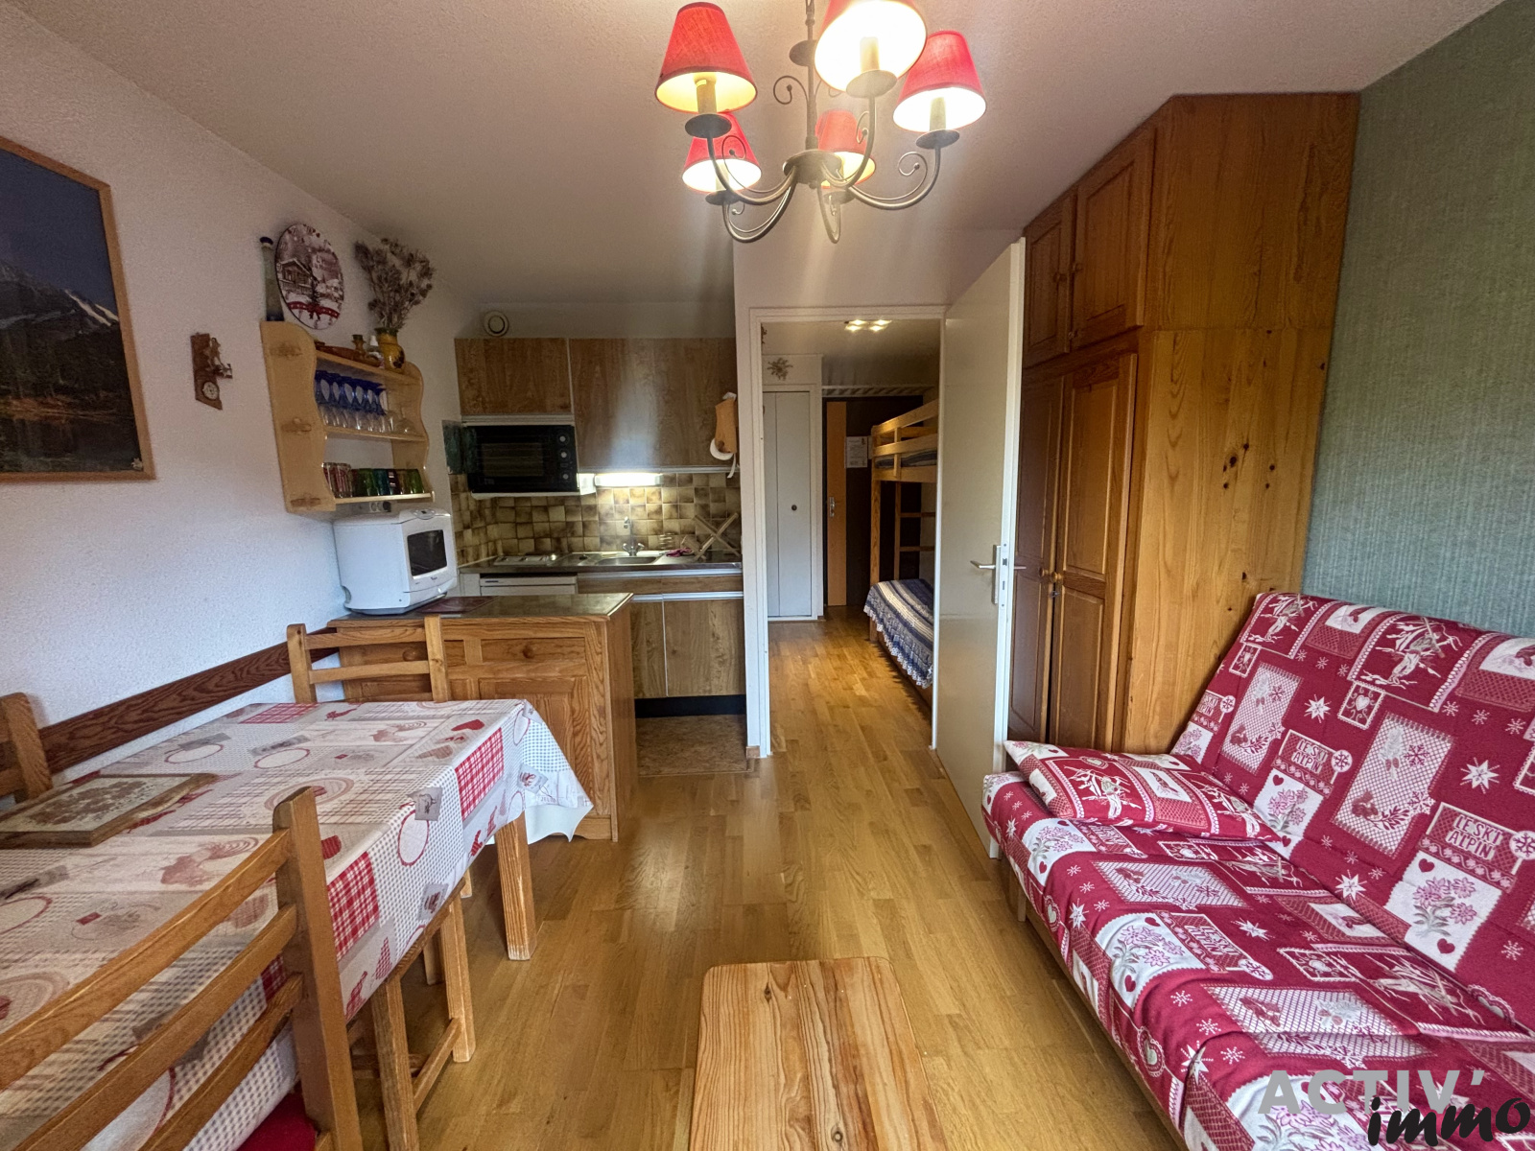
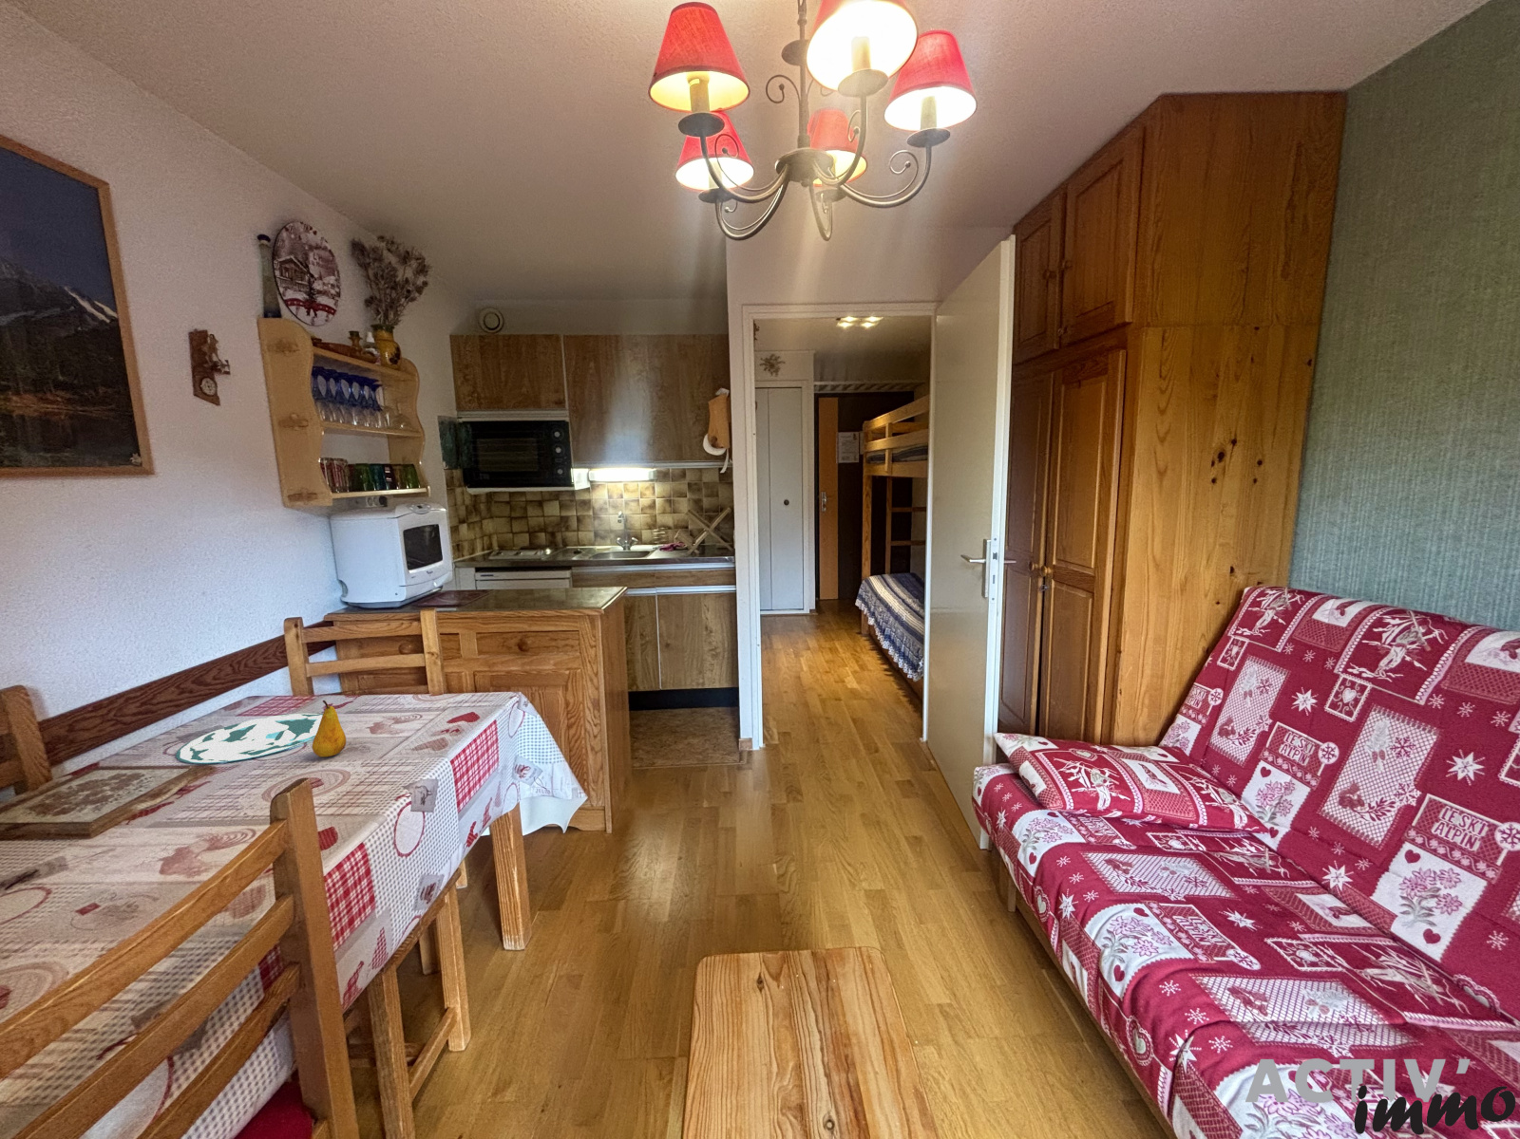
+ fruit [311,700,347,757]
+ plate [175,712,323,765]
